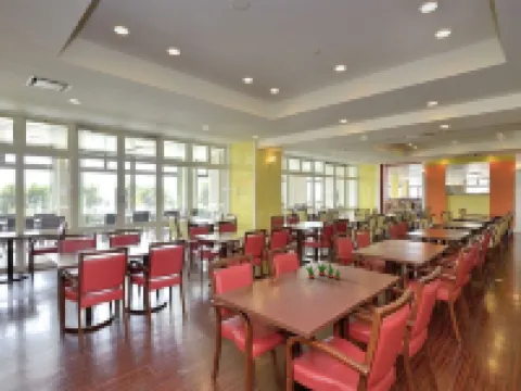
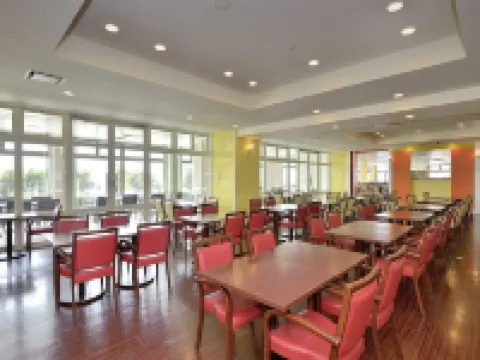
- succulent plant [304,261,342,280]
